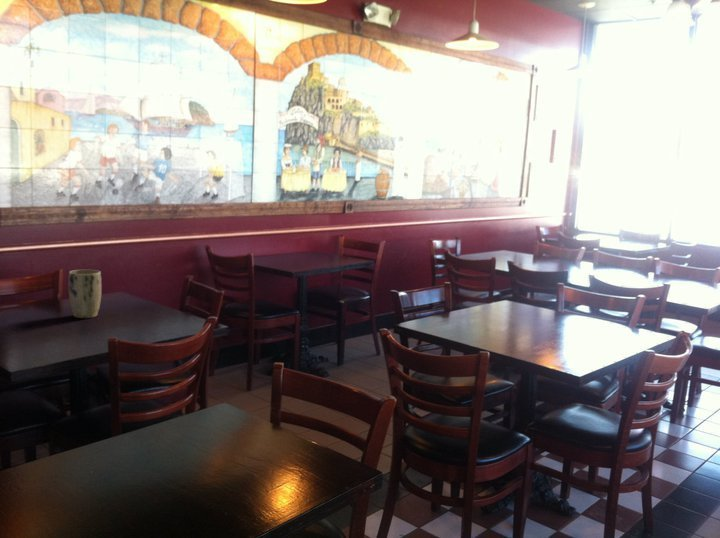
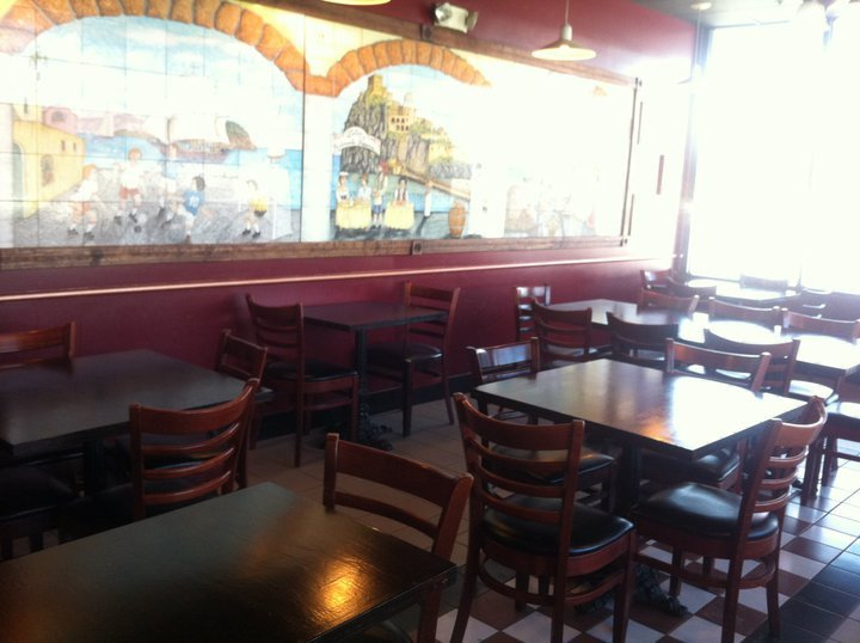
- plant pot [68,269,103,319]
